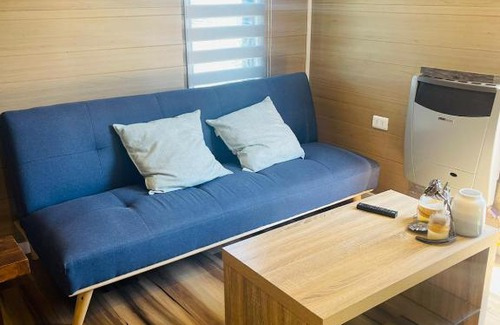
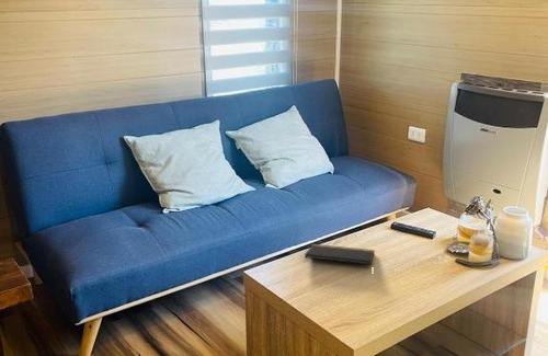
+ notepad [304,243,376,266]
